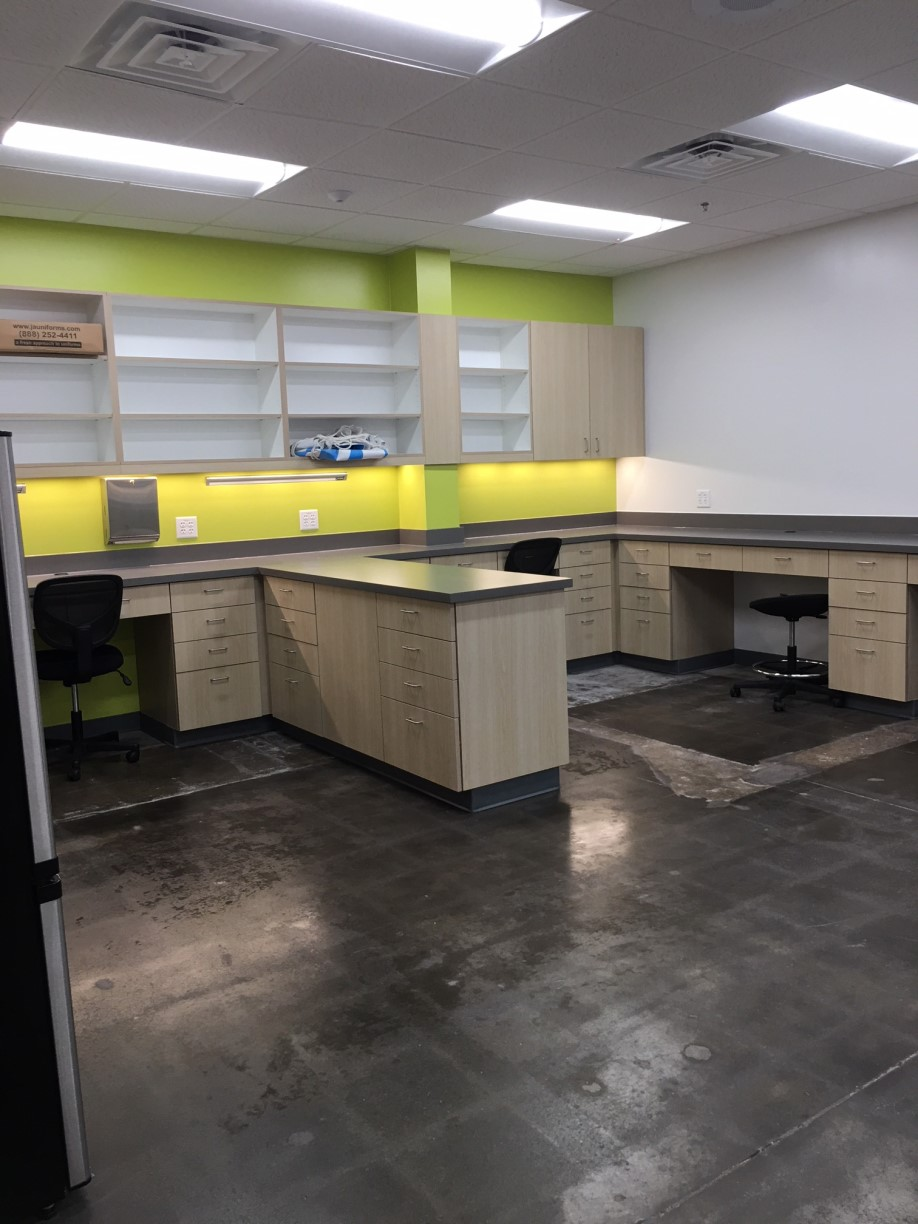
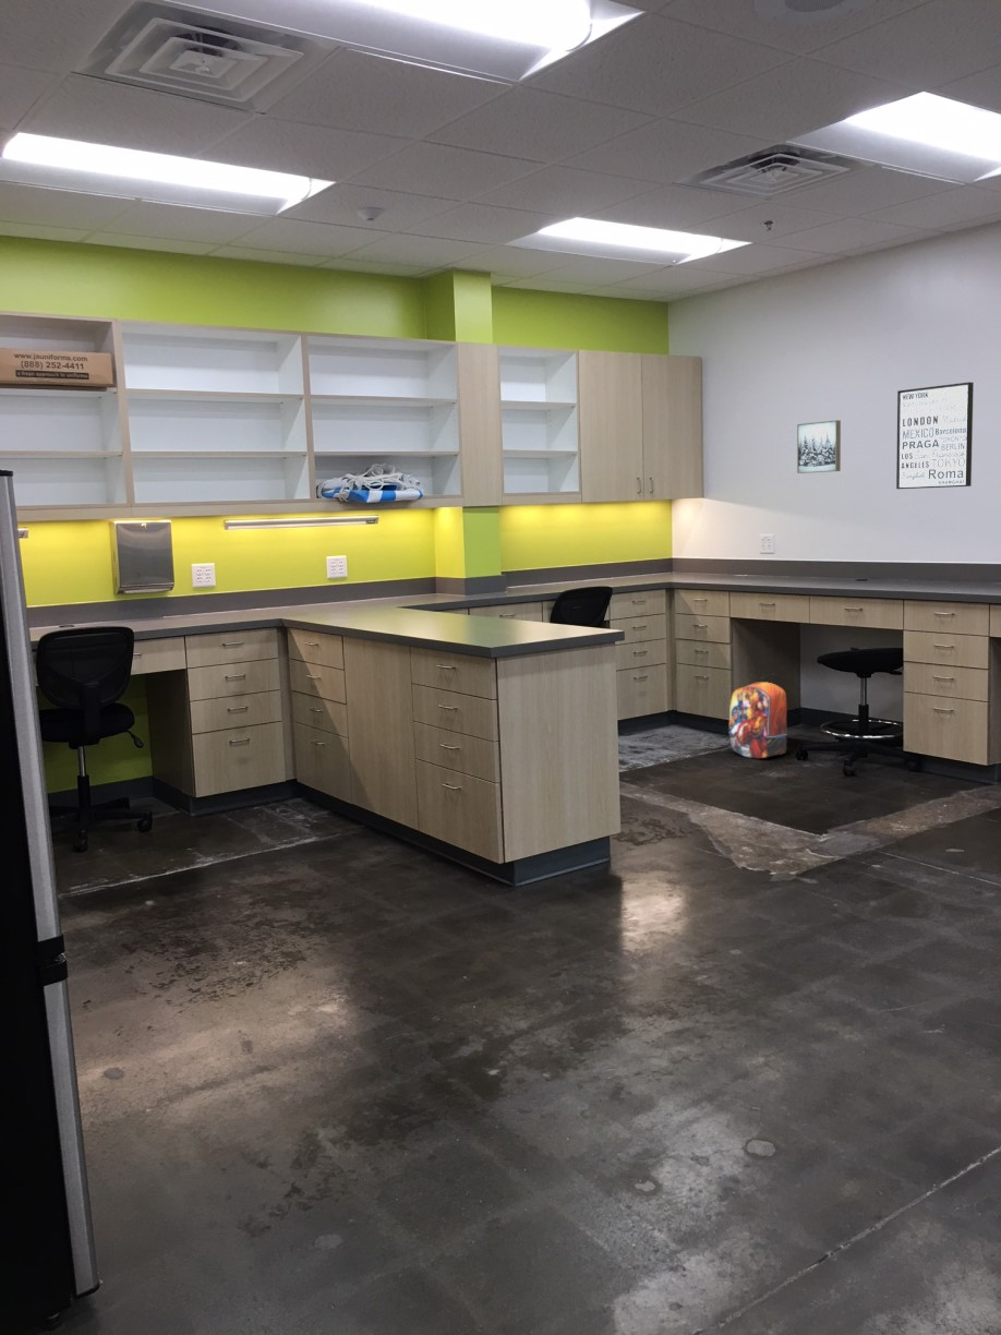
+ wall art [796,419,842,474]
+ backpack [727,673,788,759]
+ wall art [895,381,975,490]
